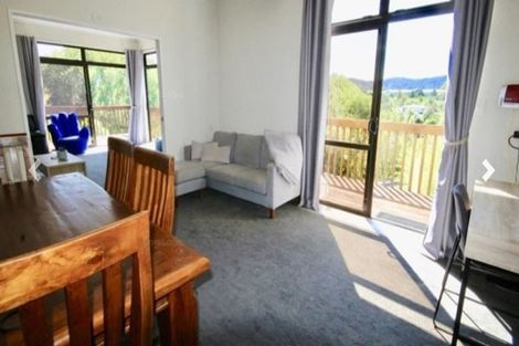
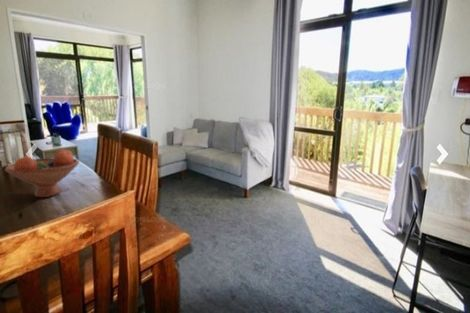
+ fruit bowl [4,148,80,198]
